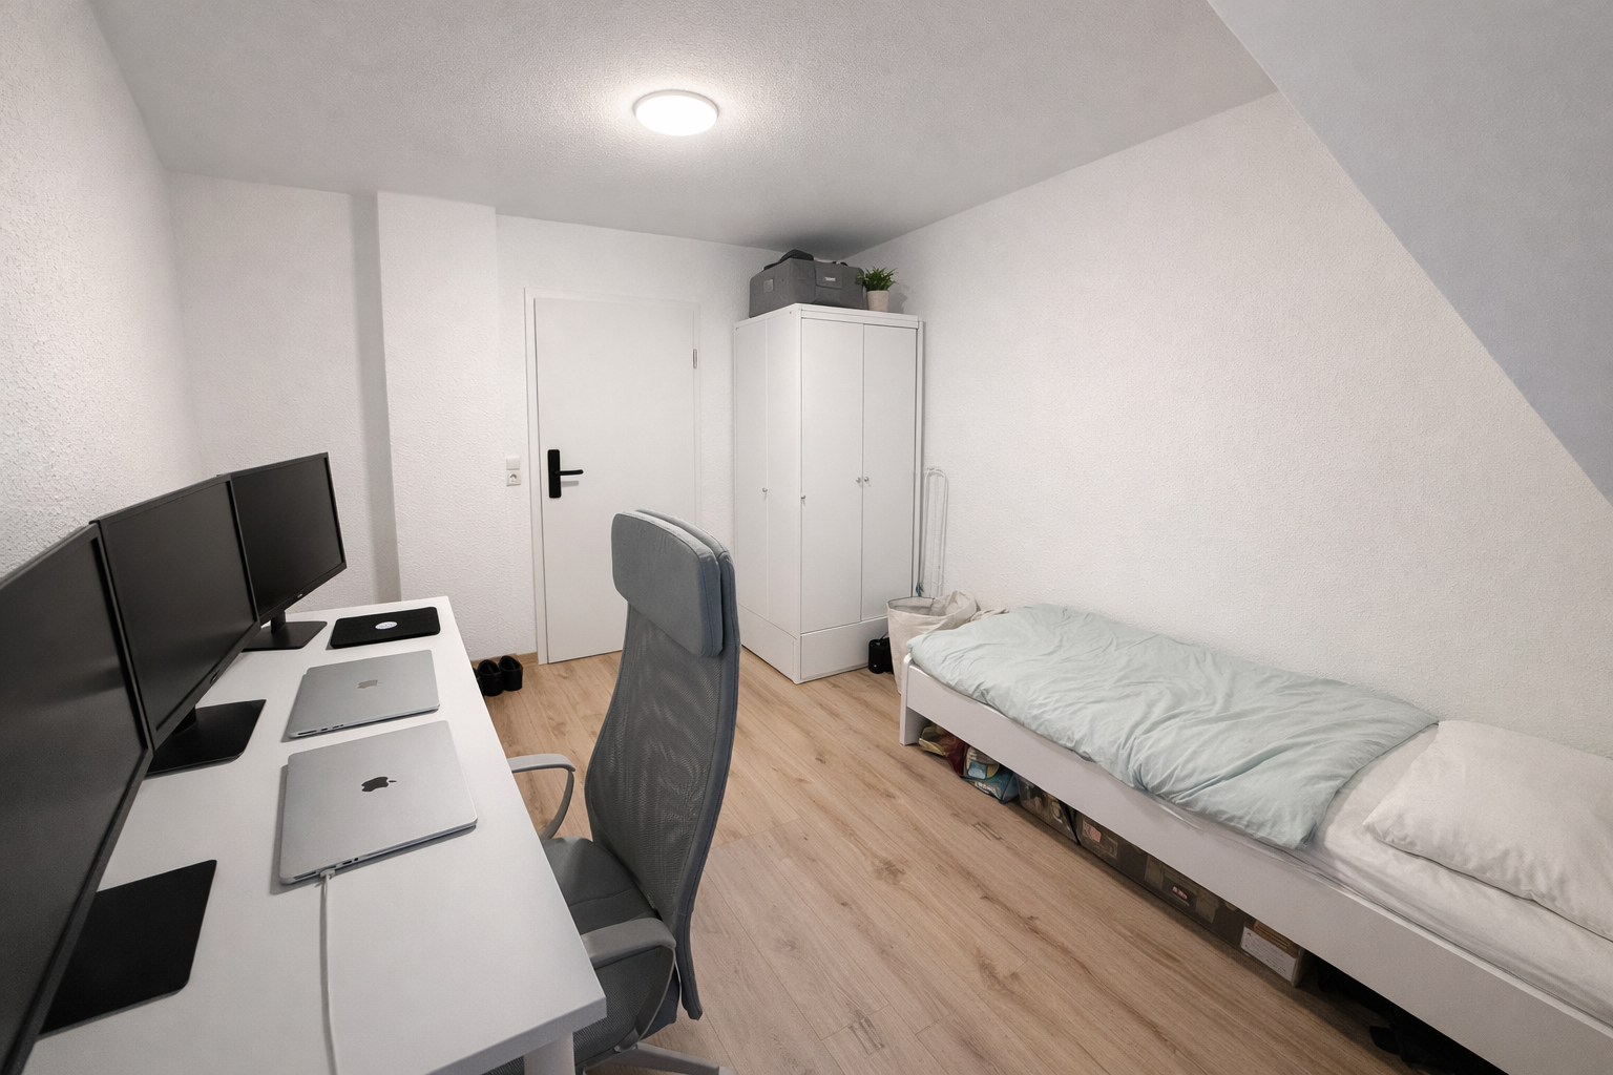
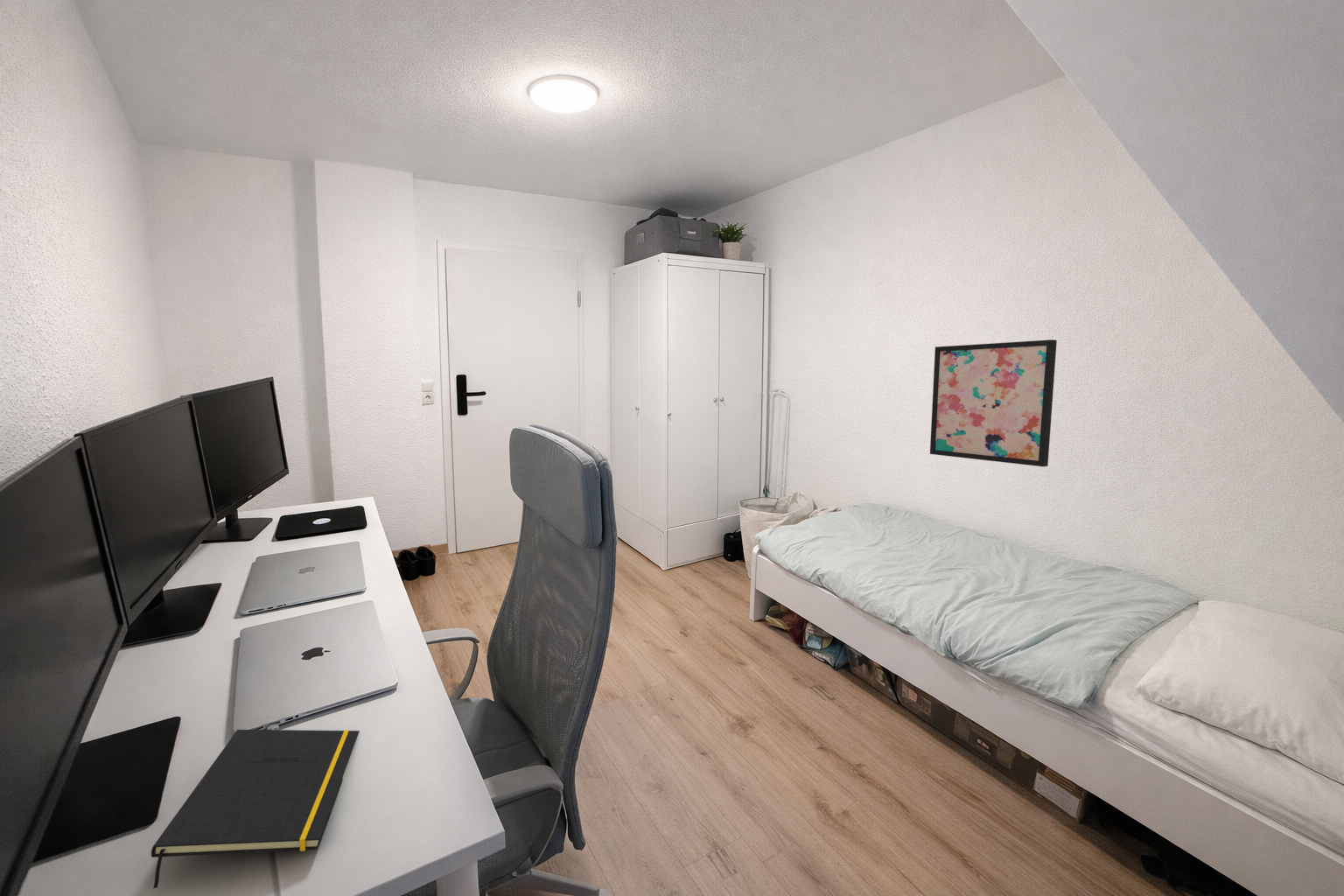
+ wall art [929,339,1058,467]
+ notepad [151,729,360,889]
